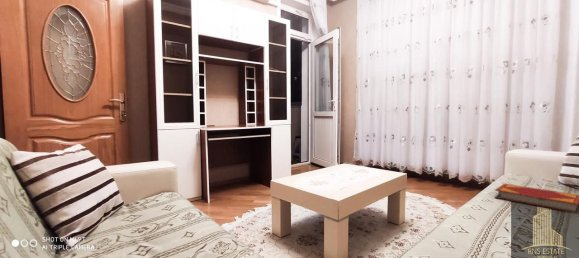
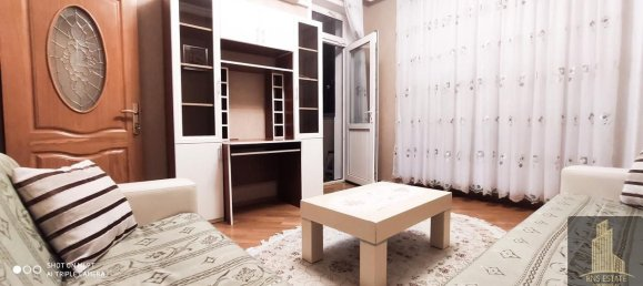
- hardback book [494,183,579,214]
